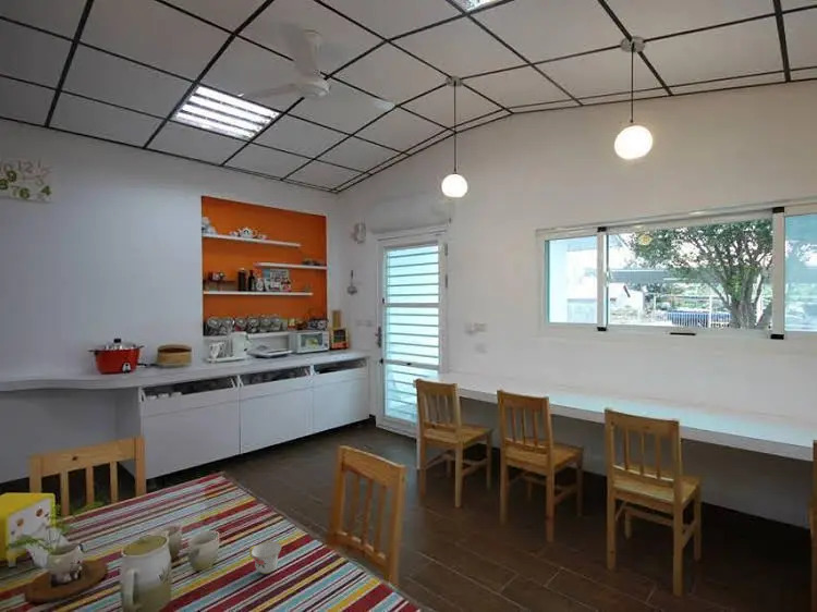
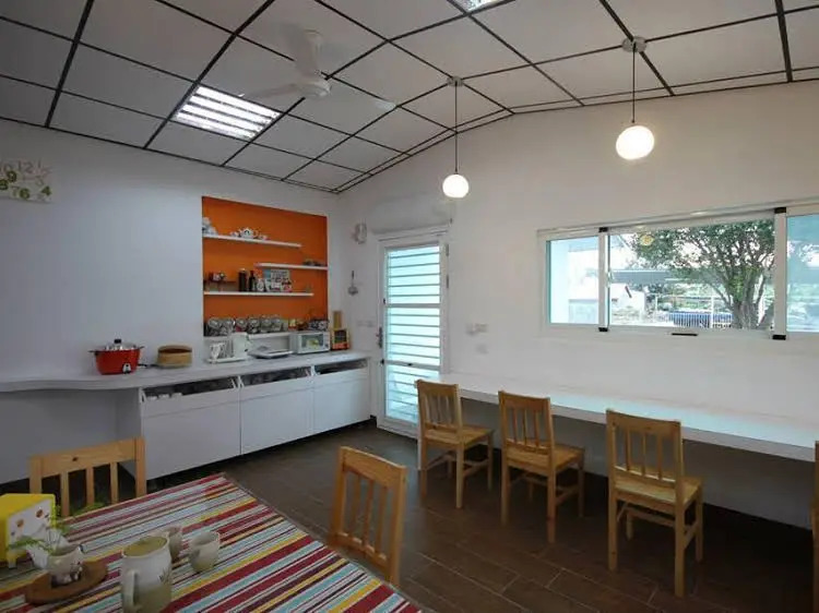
- teacup [248,541,282,575]
